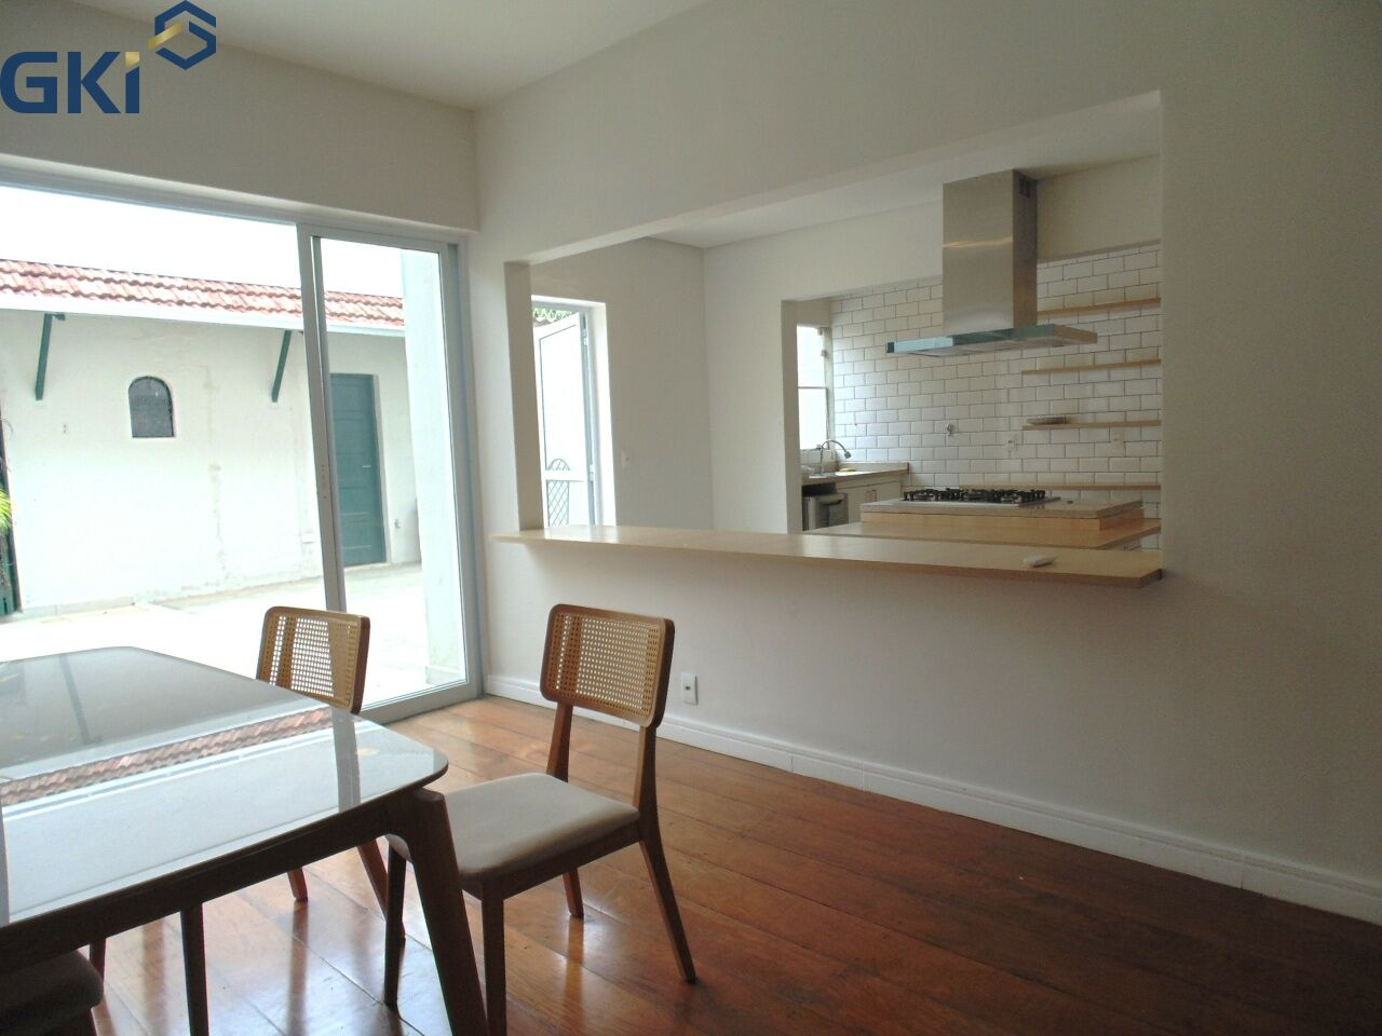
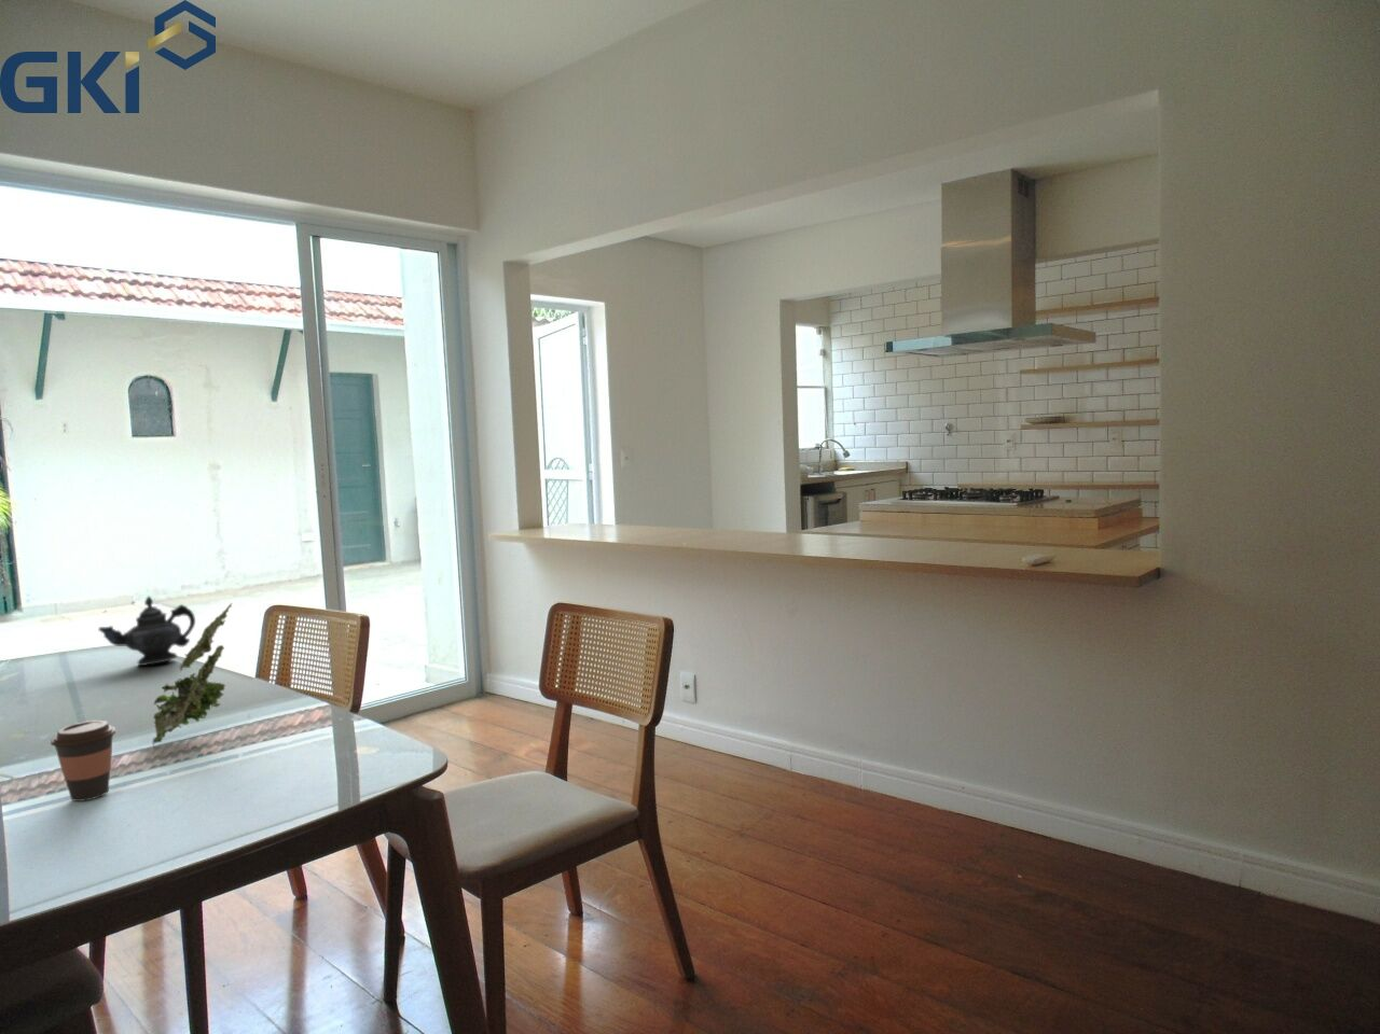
+ plant [152,602,233,748]
+ teapot [98,595,197,667]
+ coffee cup [50,719,117,803]
